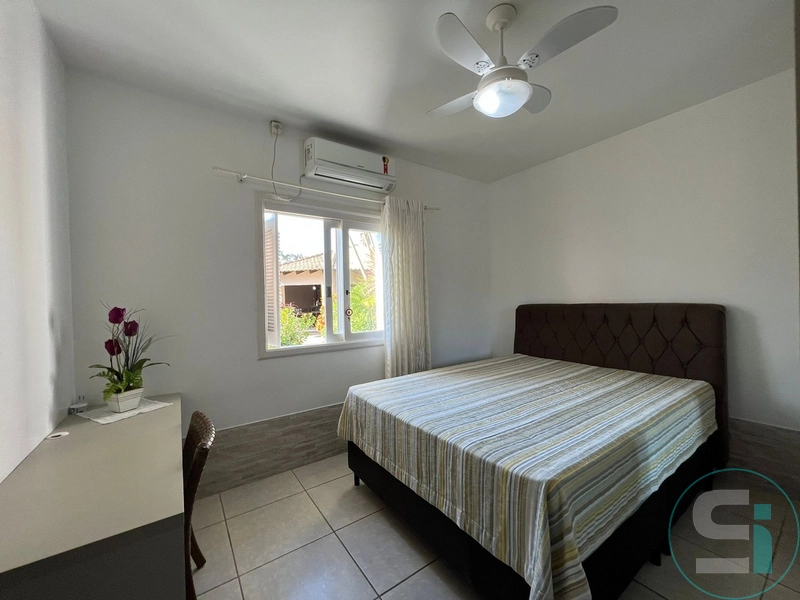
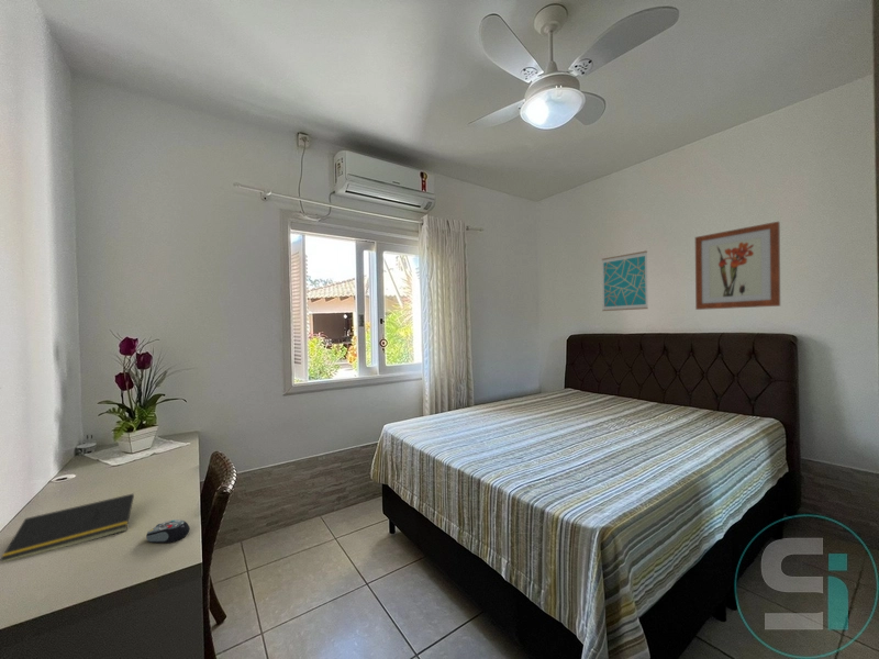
+ notepad [0,492,135,563]
+ wall art [601,249,649,312]
+ computer mouse [145,518,191,544]
+ wall art [694,221,781,311]
